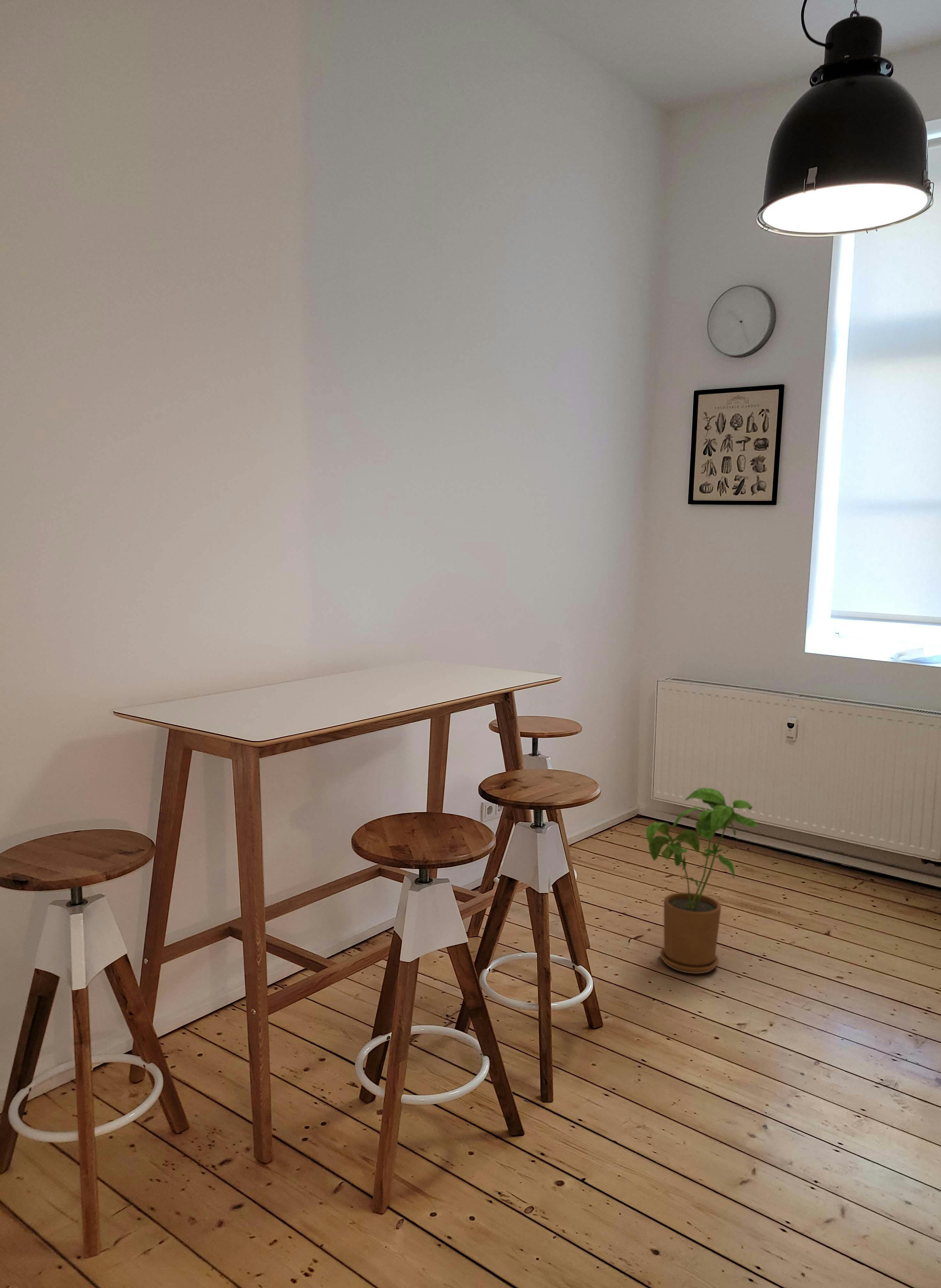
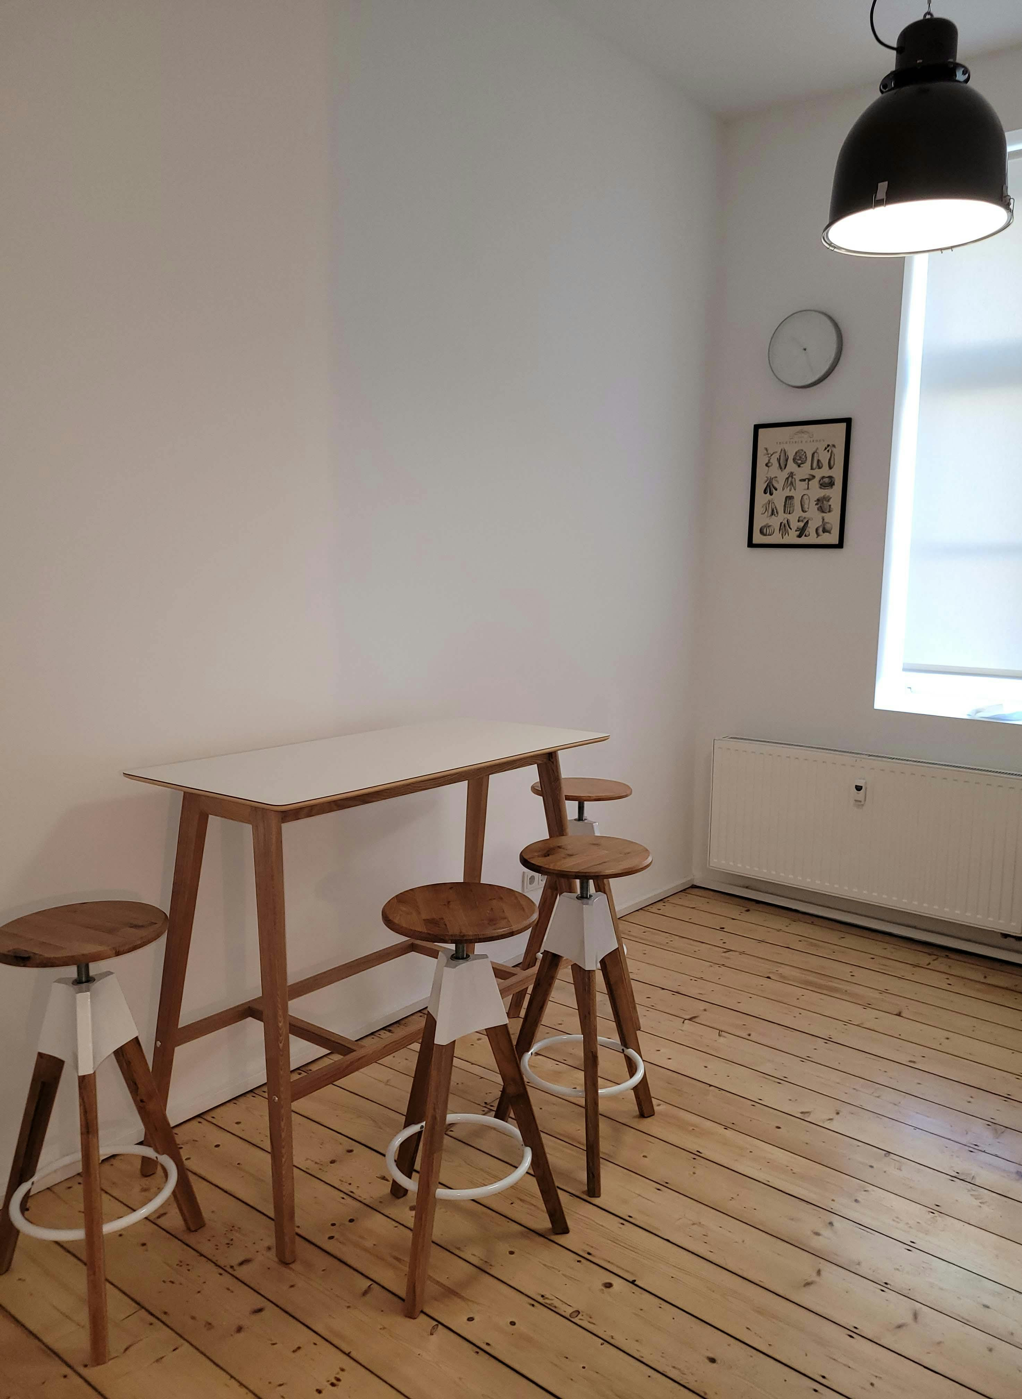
- house plant [646,787,758,974]
